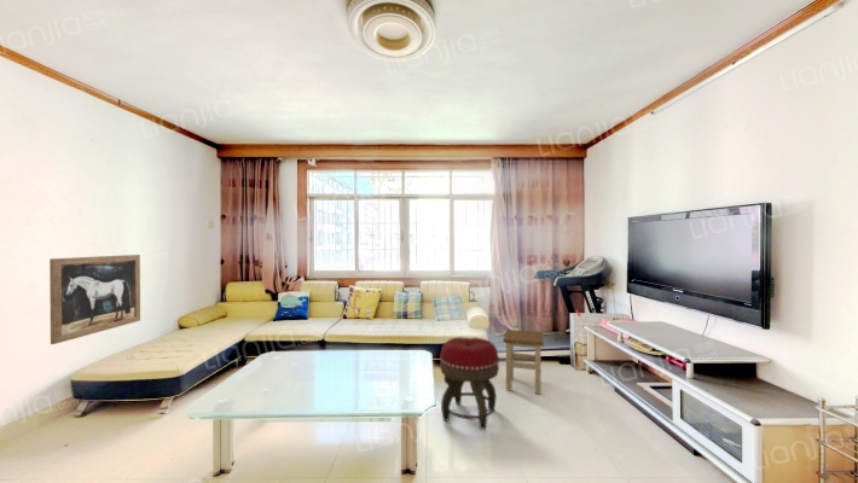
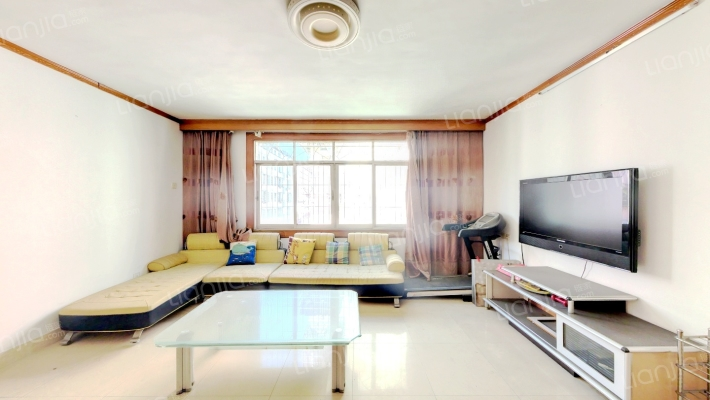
- footstool [439,336,500,431]
- stool [503,328,545,396]
- wall art [48,254,141,345]
